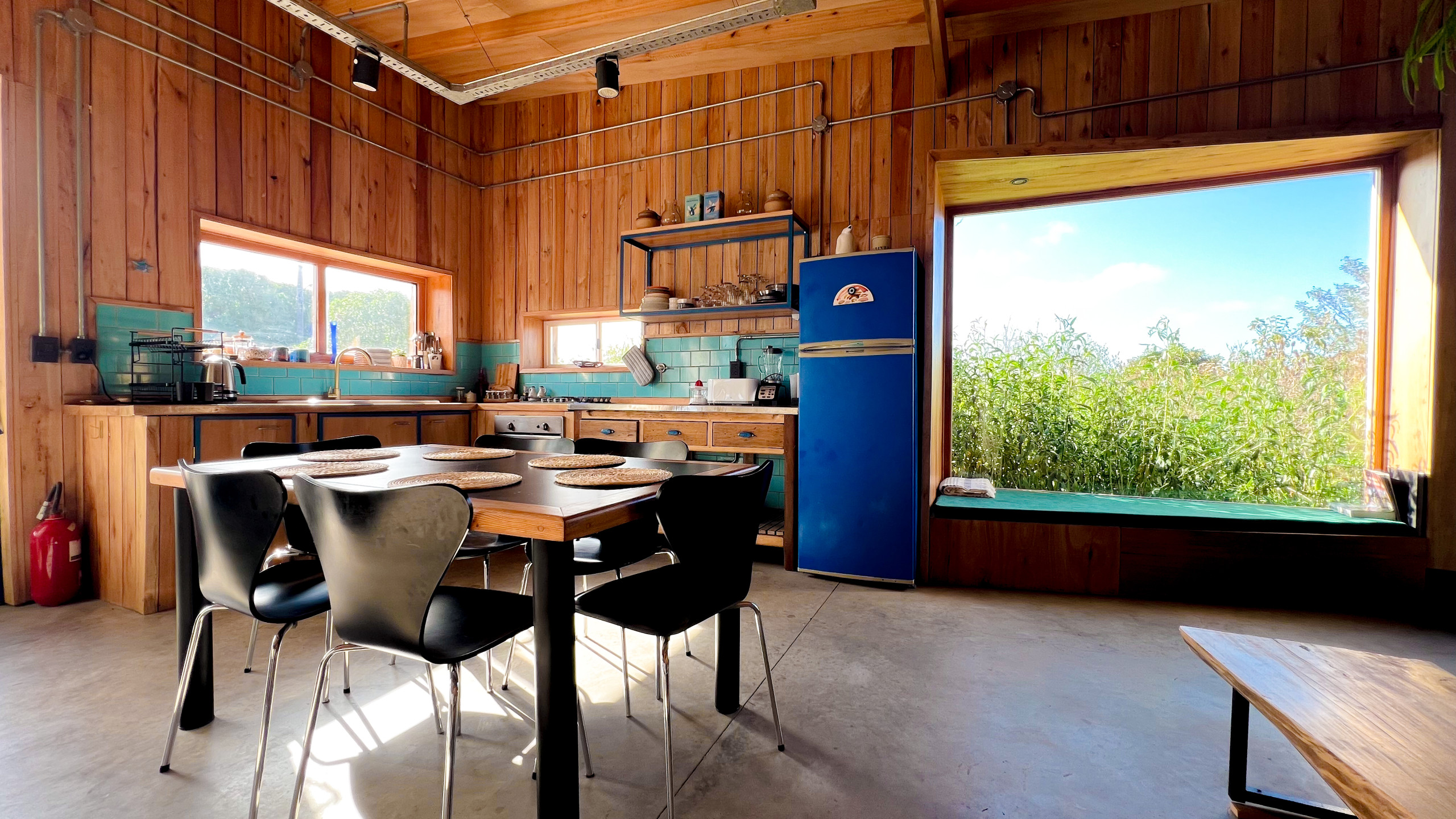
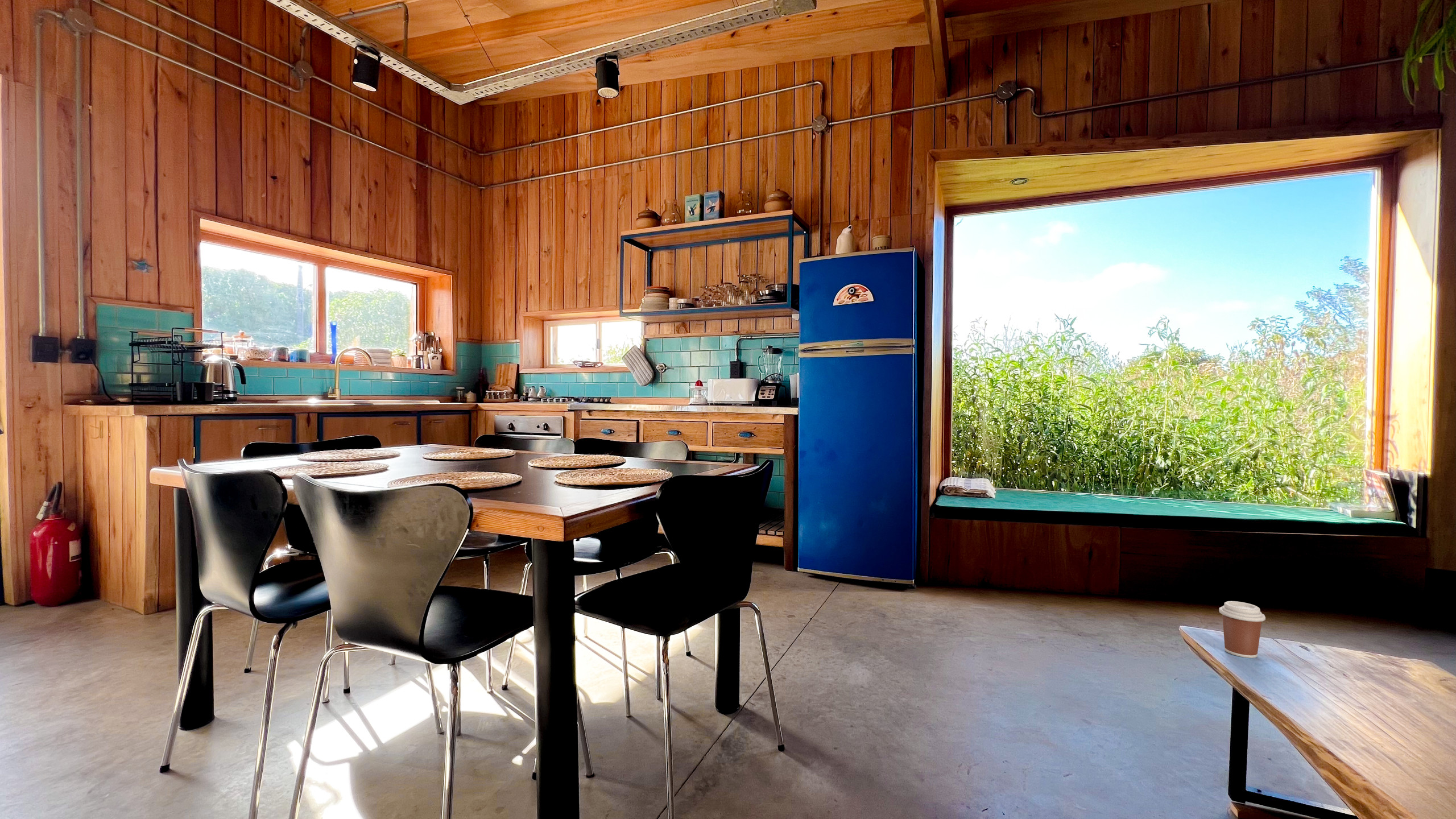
+ coffee cup [1218,601,1266,659]
